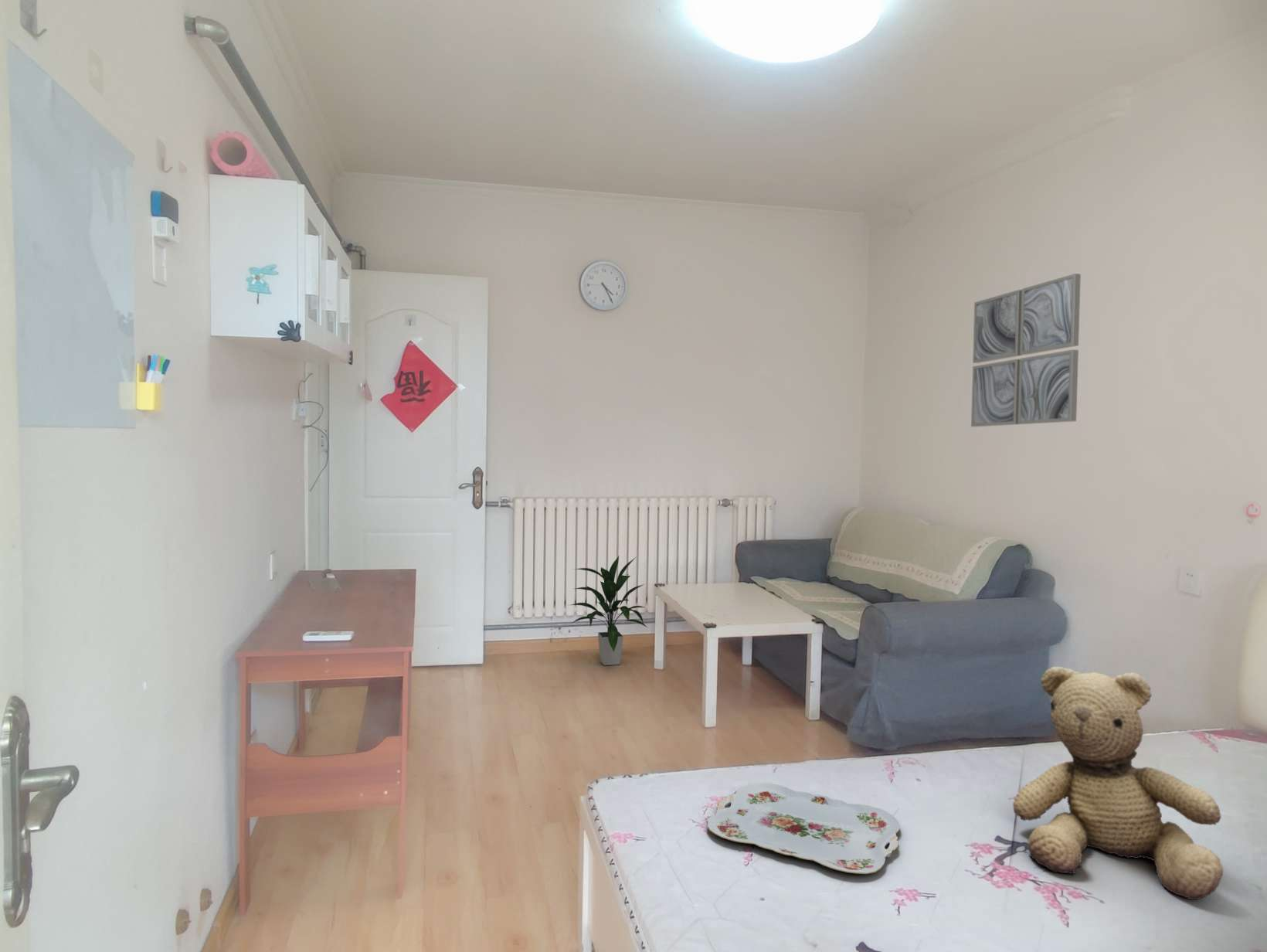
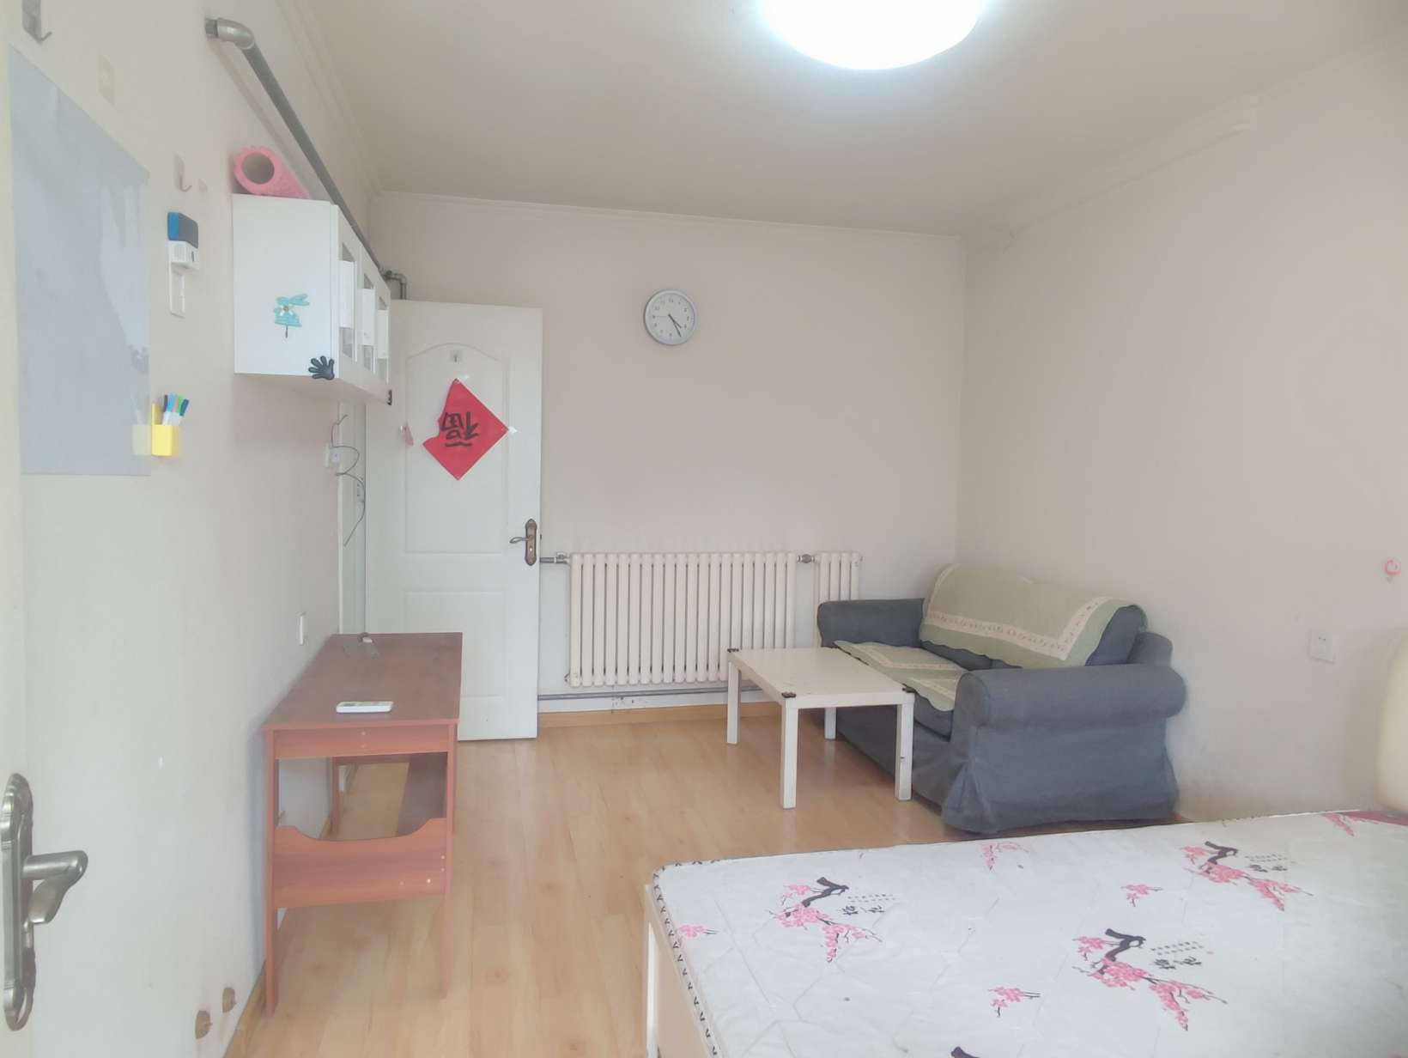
- teddy bear [1013,666,1224,901]
- serving tray [707,782,901,875]
- wall art [970,273,1082,427]
- indoor plant [566,556,648,666]
